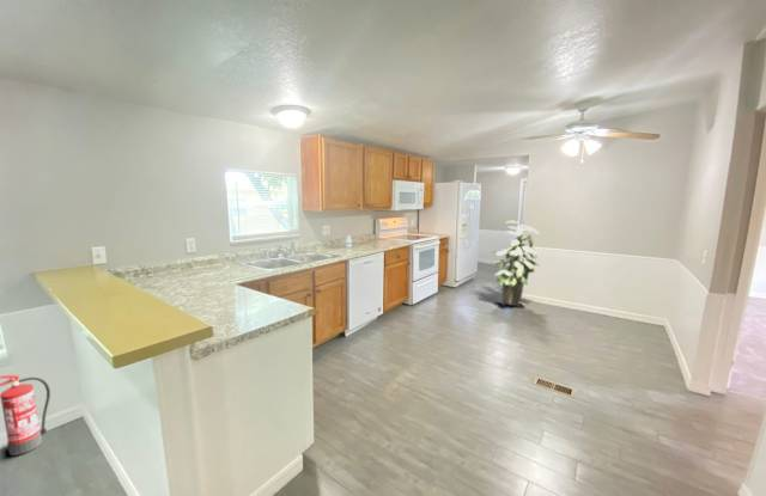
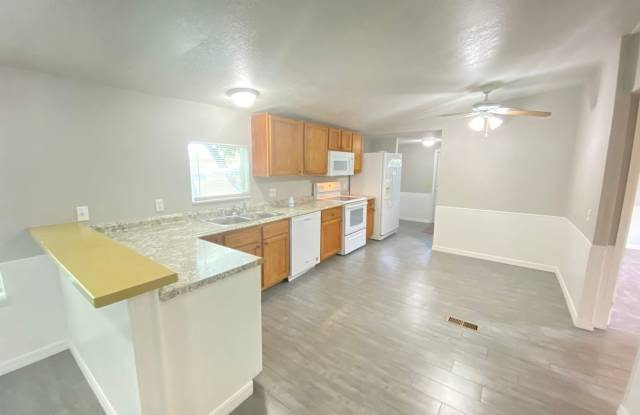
- indoor plant [492,220,541,307]
- fire extinguisher [0,374,51,457]
